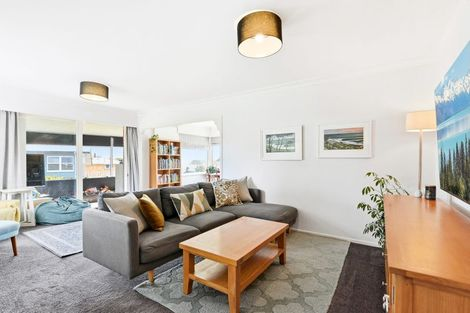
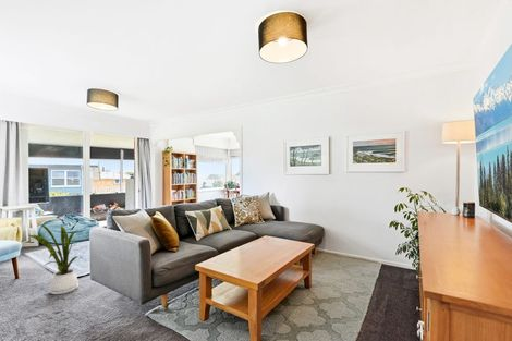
+ house plant [28,223,83,295]
